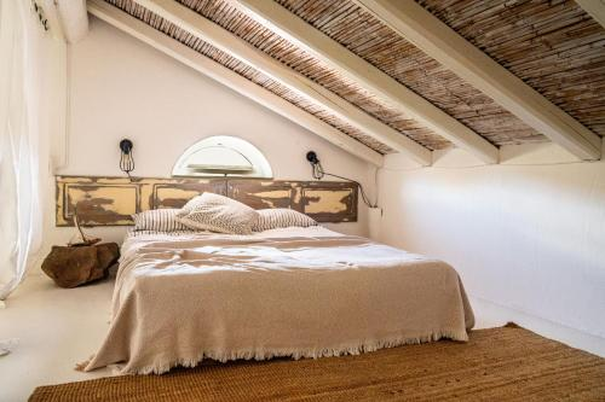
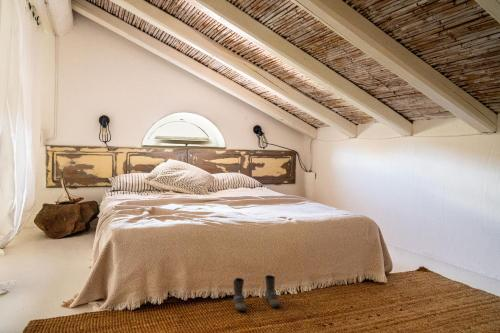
+ boots [232,274,282,312]
